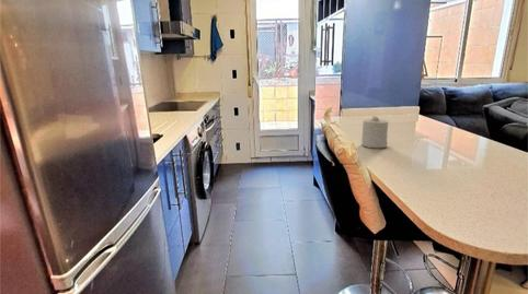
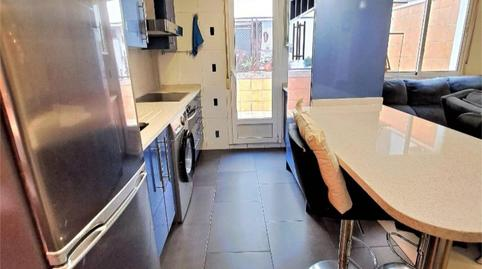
- candle [360,115,389,149]
